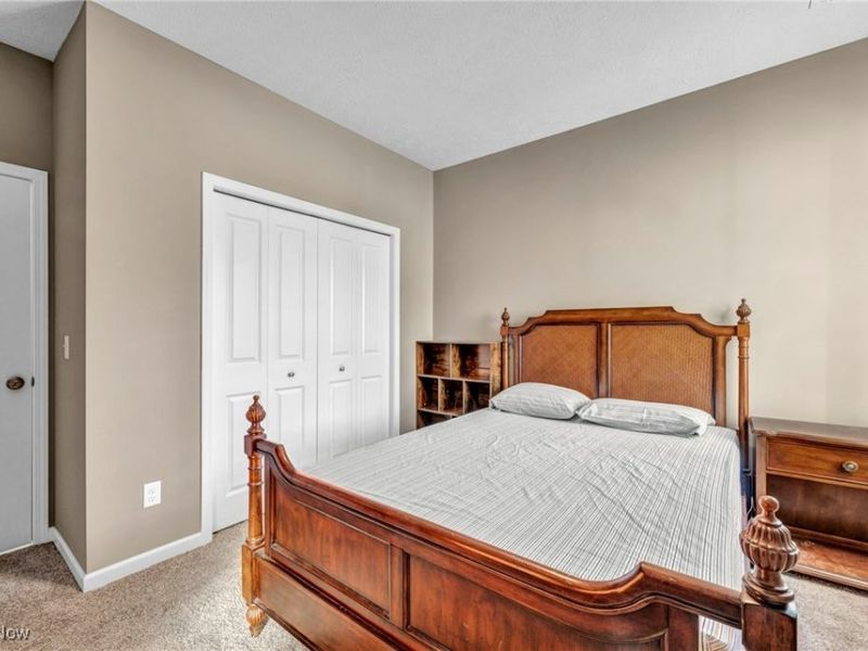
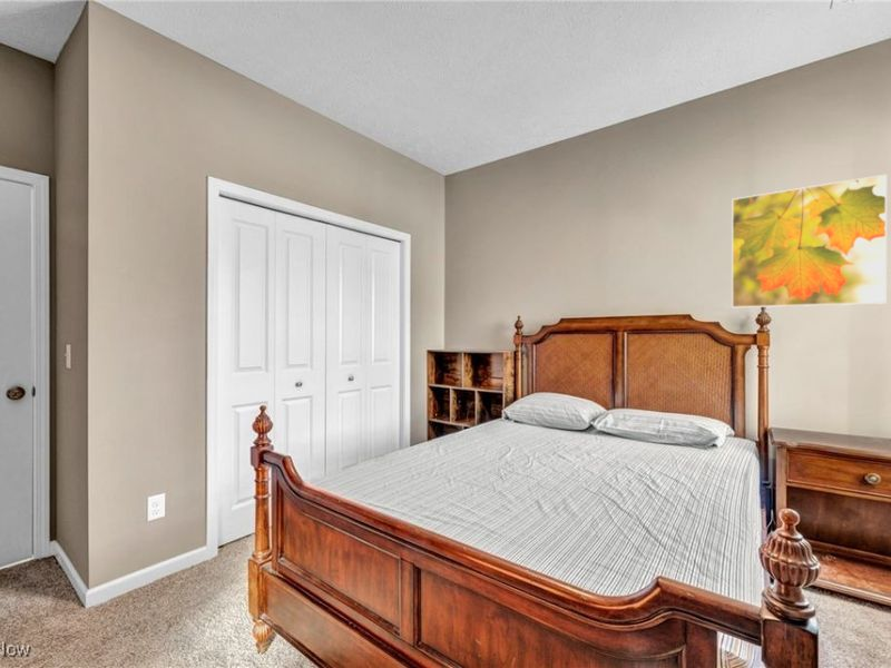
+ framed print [731,174,888,308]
